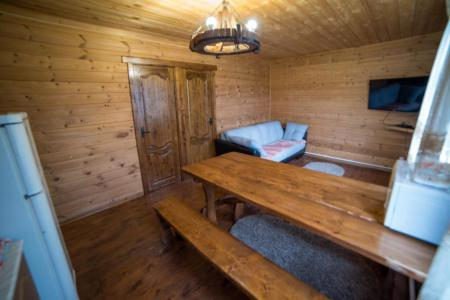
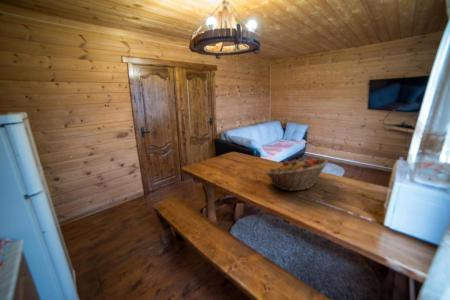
+ fruit basket [265,157,329,192]
